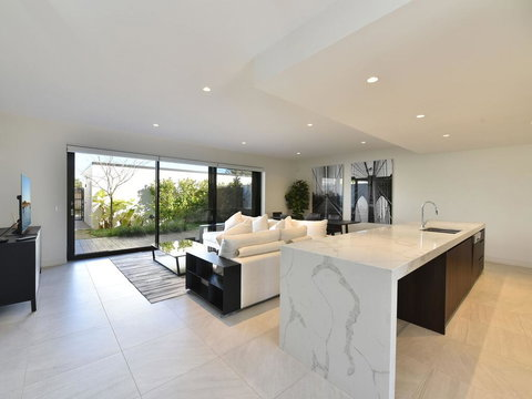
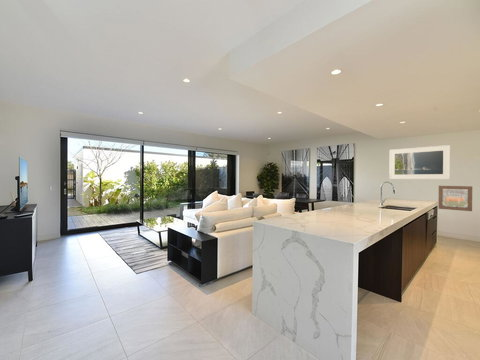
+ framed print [388,144,451,180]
+ wall art [437,185,473,212]
